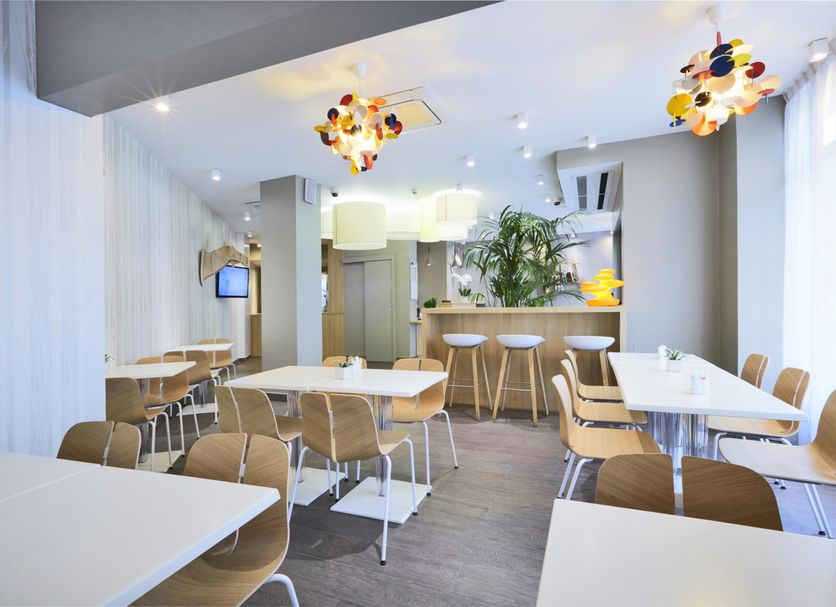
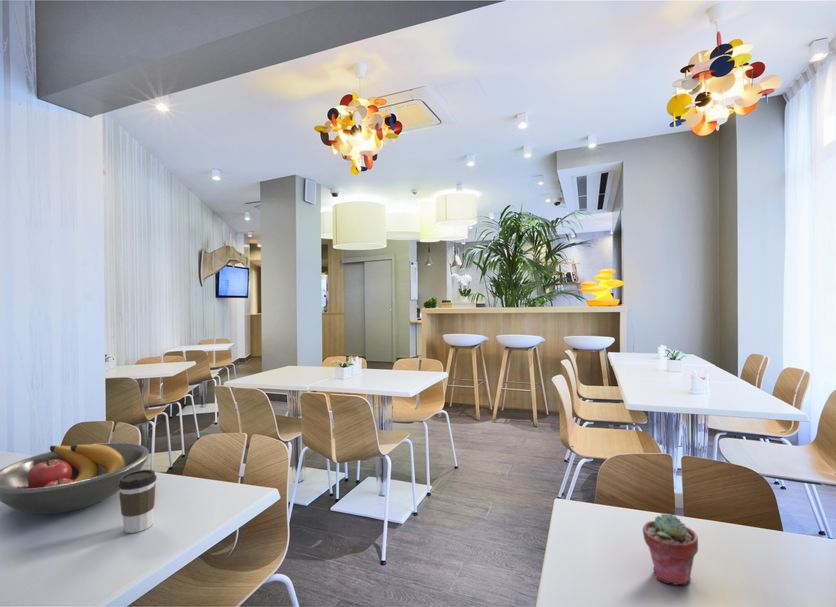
+ coffee cup [118,469,158,534]
+ fruit bowl [0,442,150,515]
+ potted succulent [642,512,699,586]
